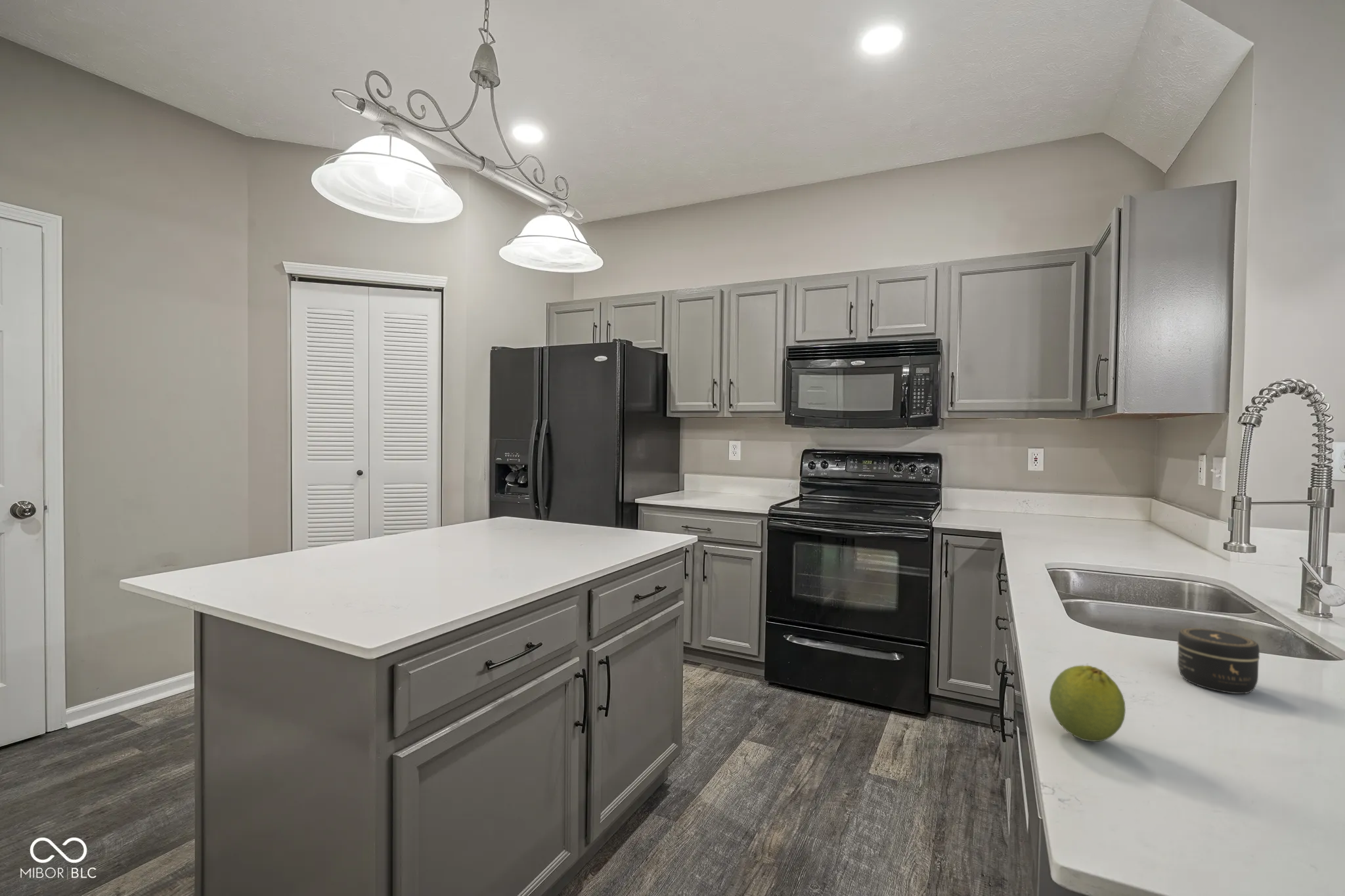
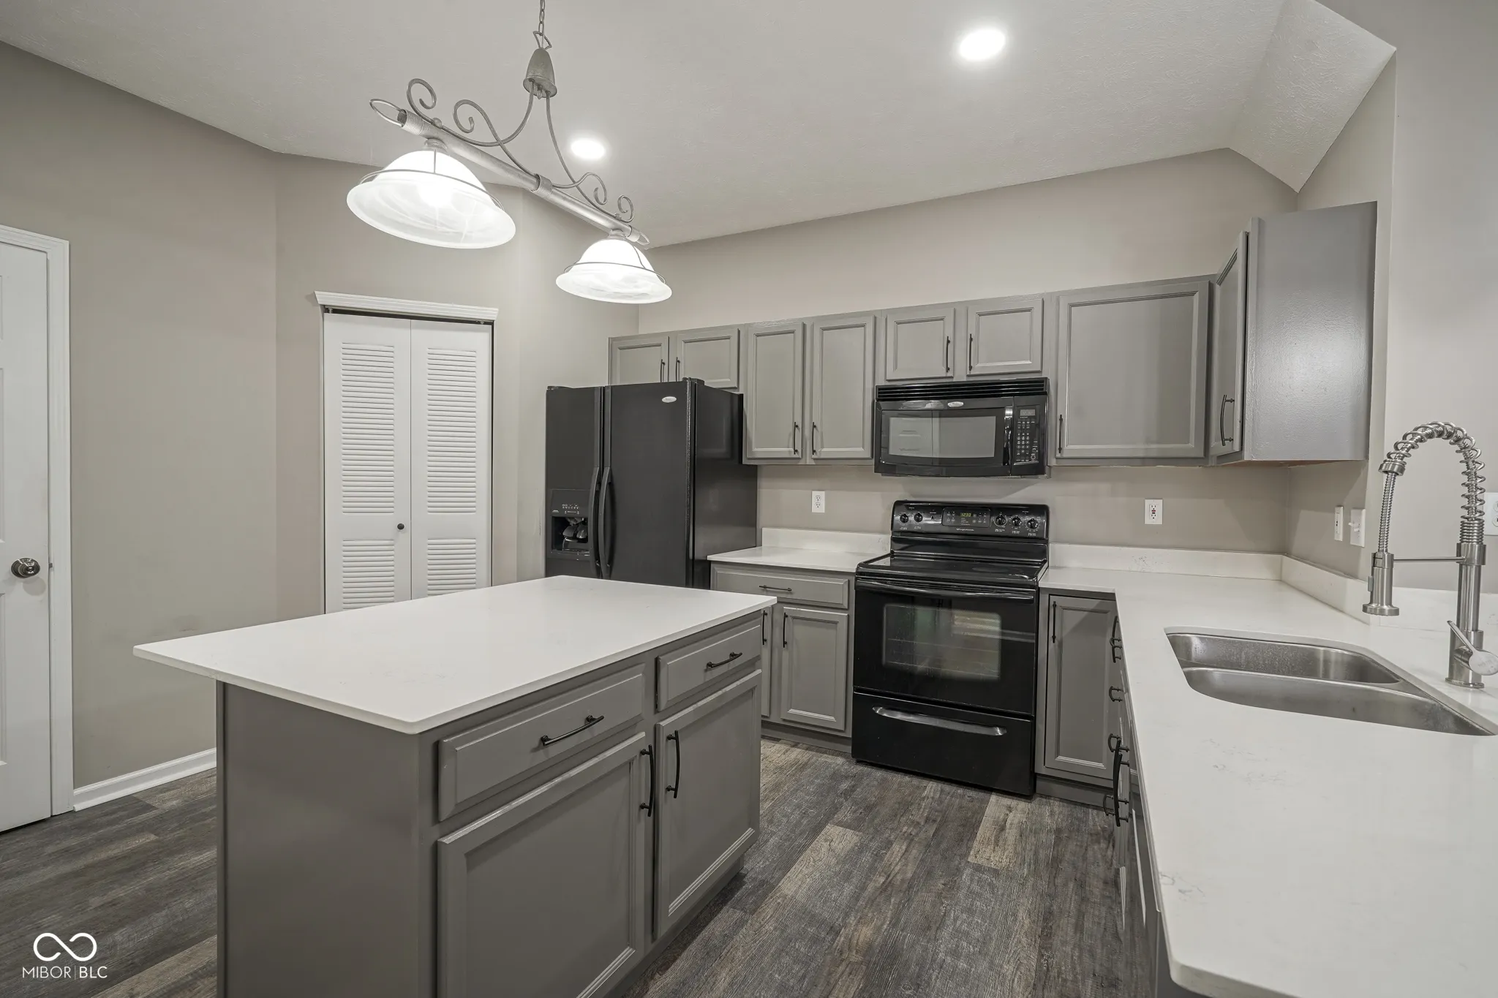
- jar [1177,628,1260,694]
- fruit [1049,665,1126,742]
